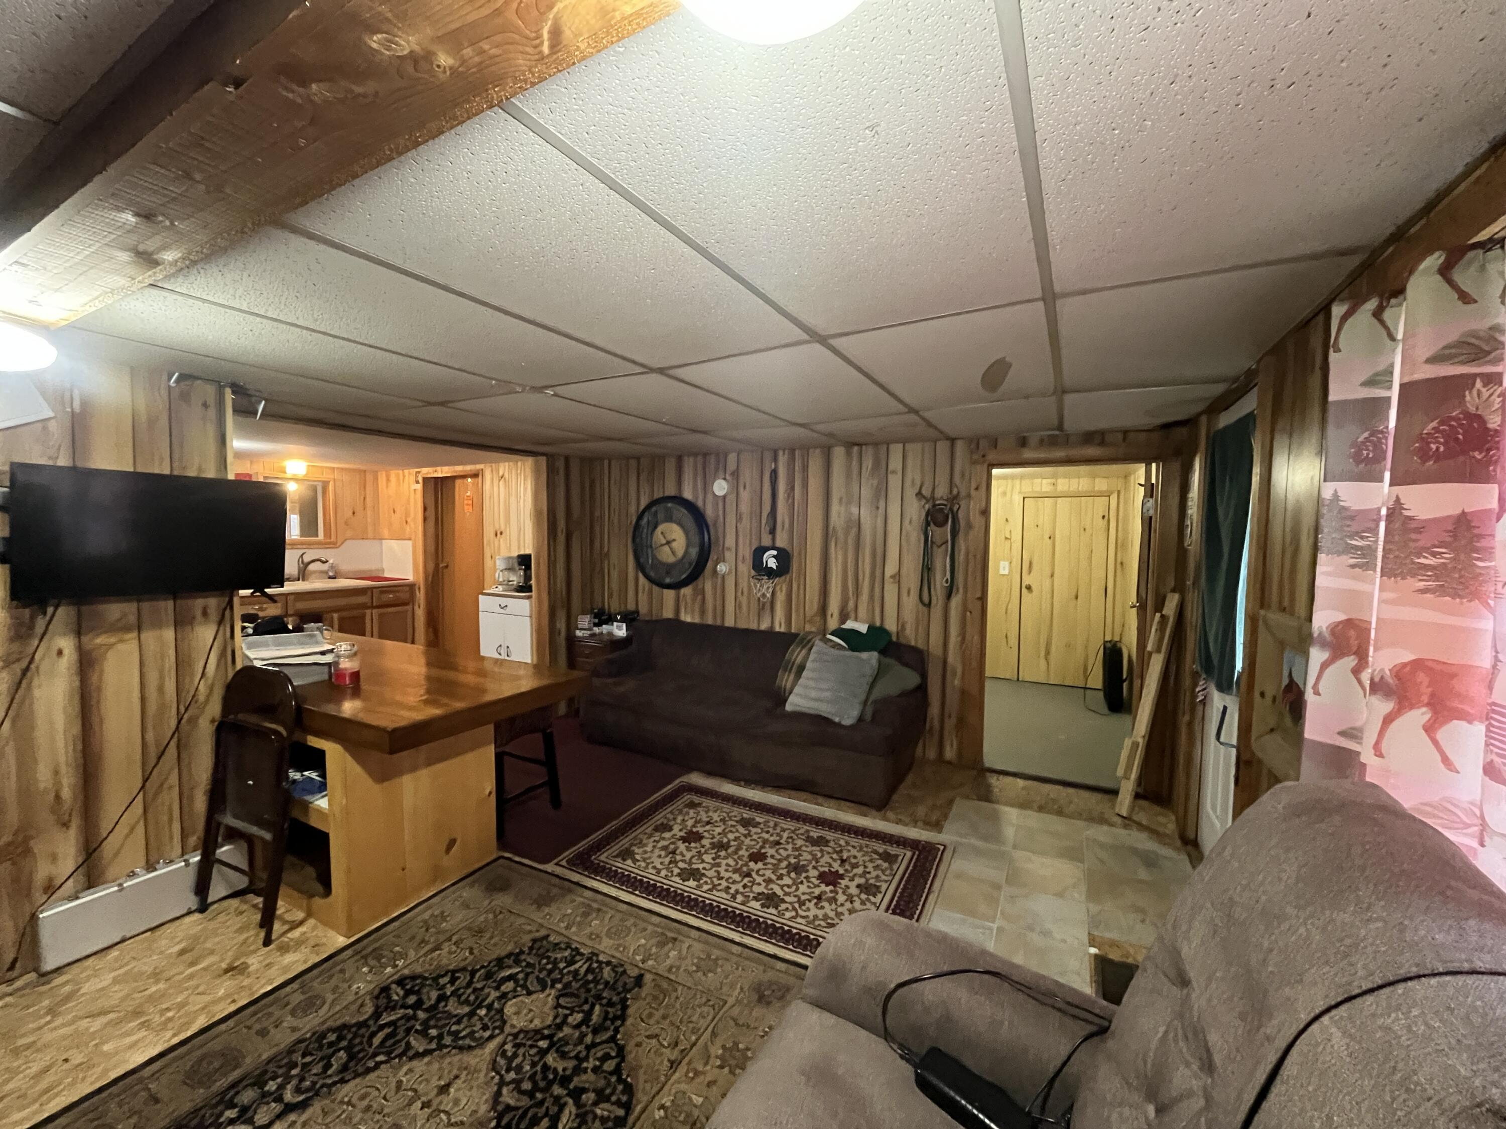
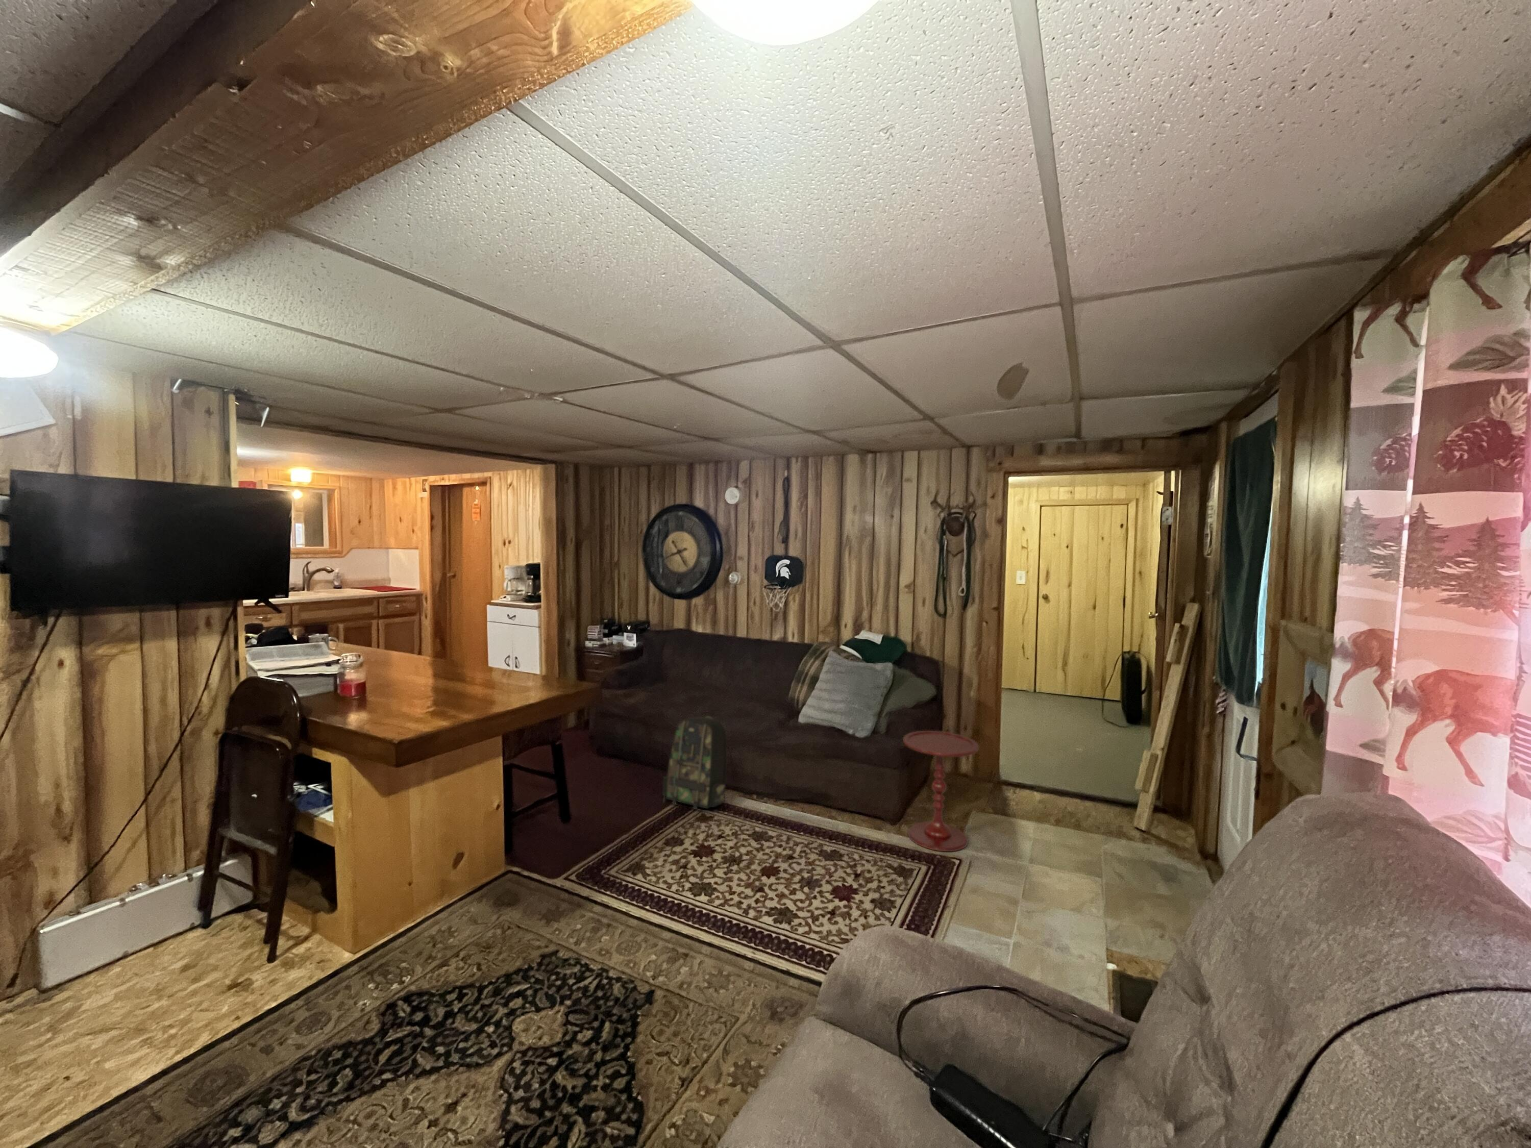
+ backpack [662,715,727,810]
+ side table [902,730,980,853]
